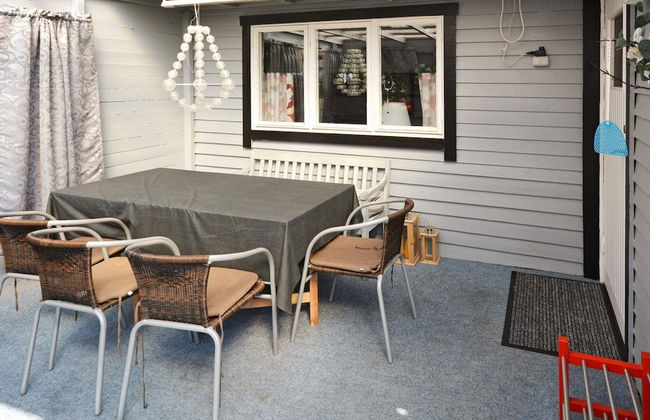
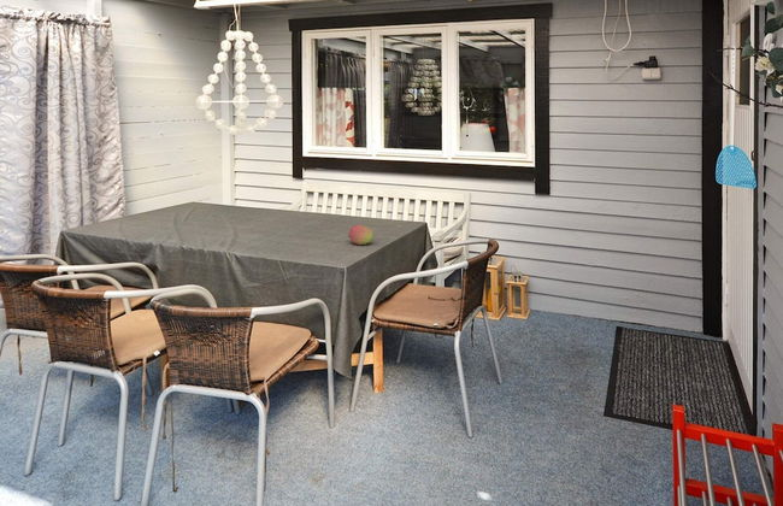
+ fruit [347,224,375,246]
